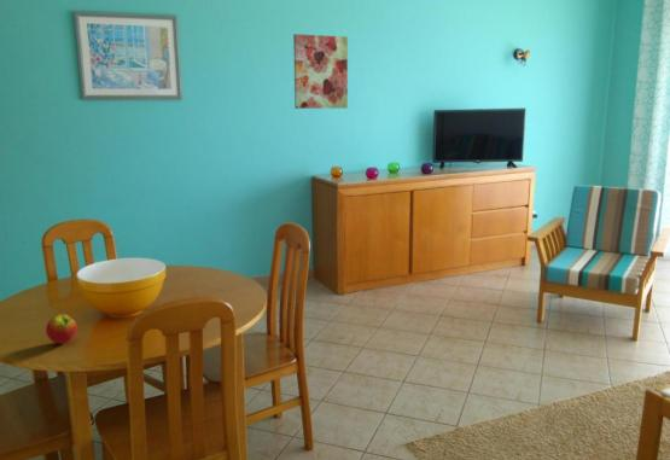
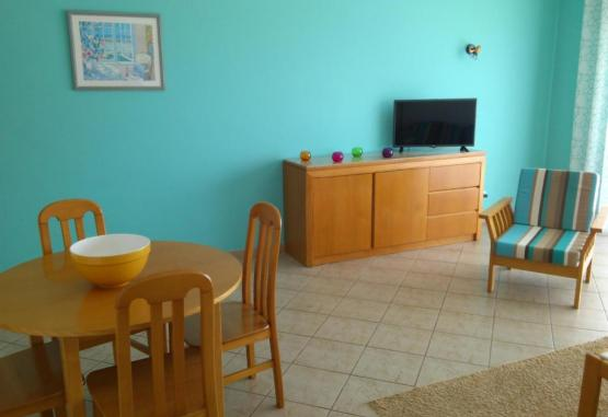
- wall art [292,33,349,110]
- apple [45,313,78,344]
